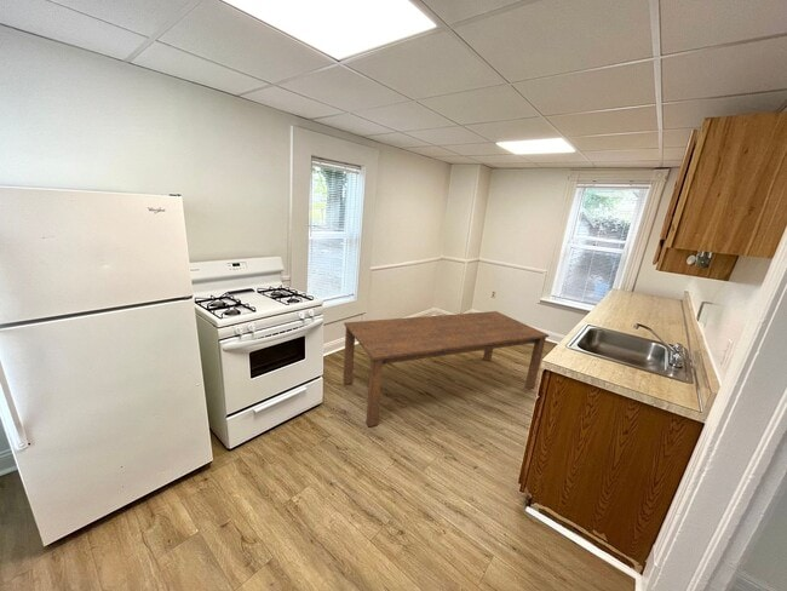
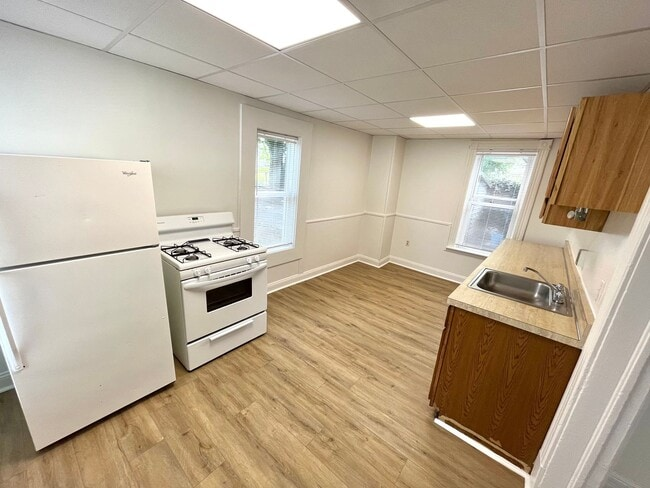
- dining table [343,310,550,428]
